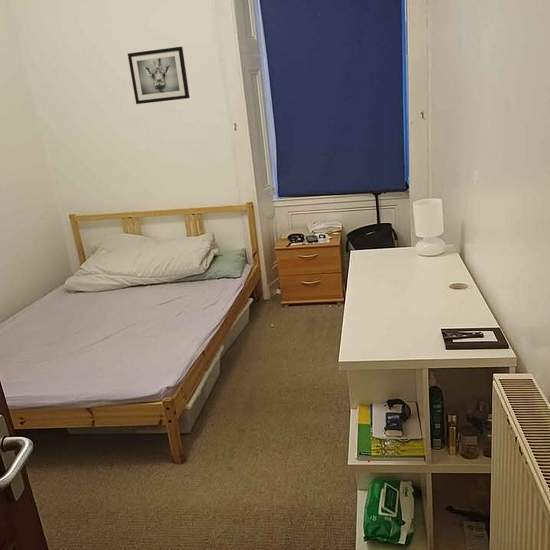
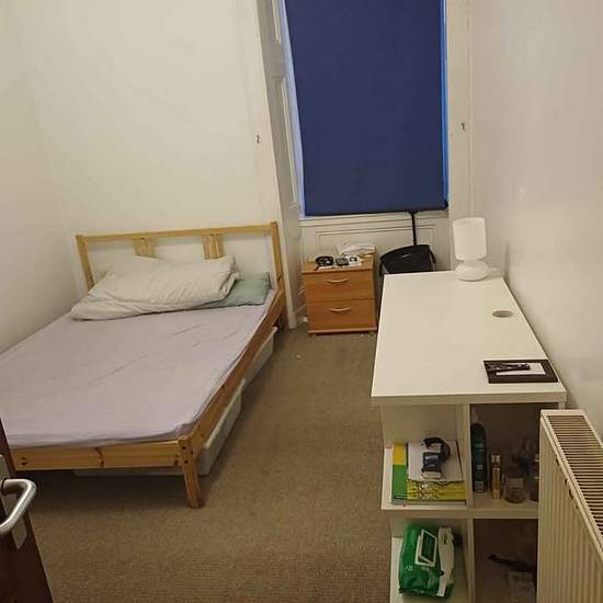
- wall art [127,46,190,105]
